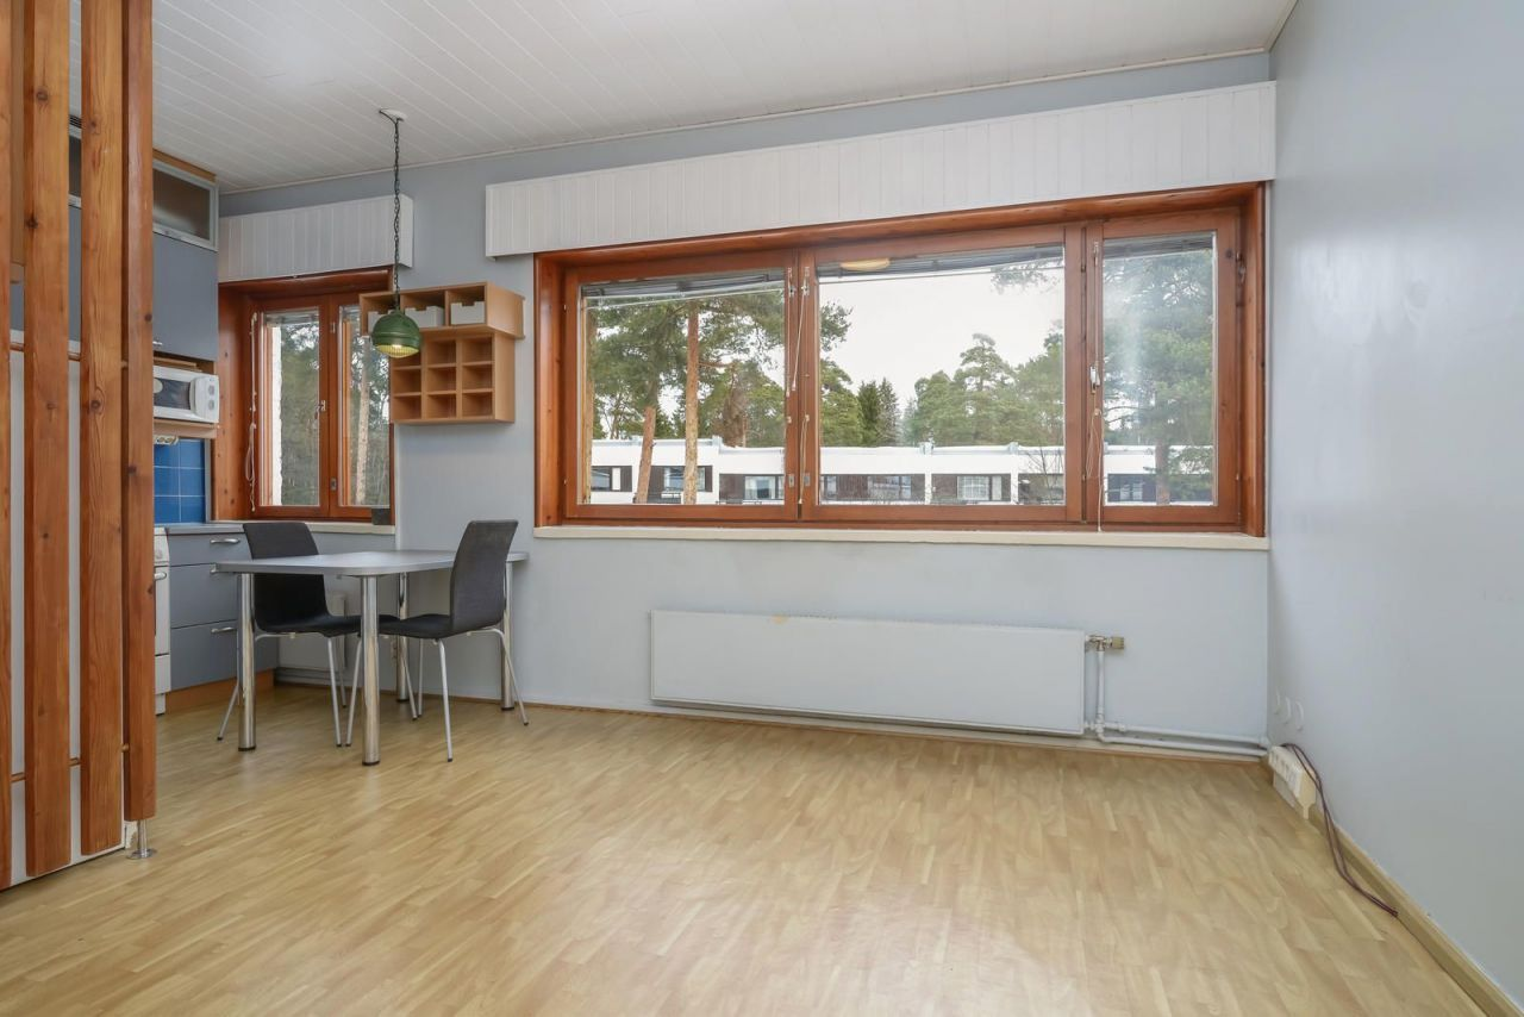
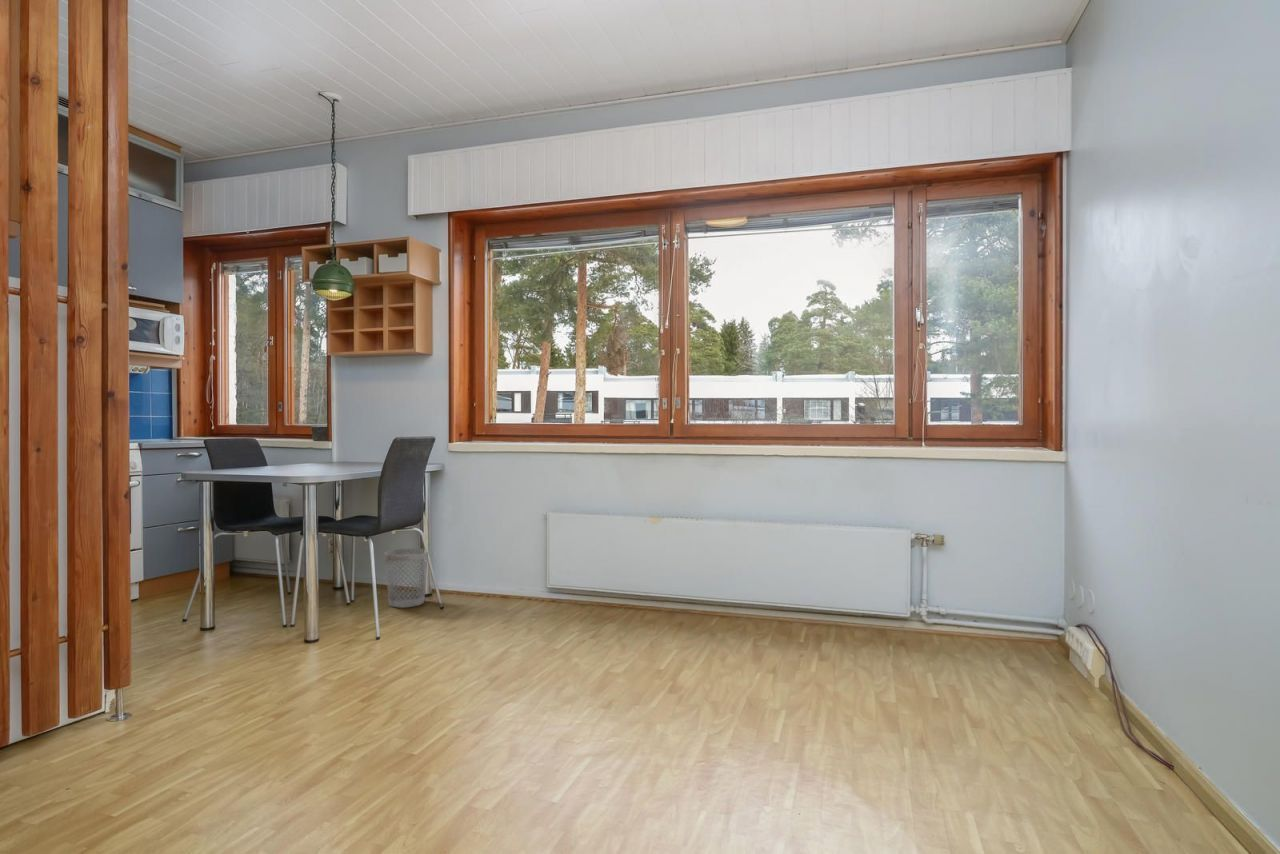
+ wastebasket [384,547,429,609]
